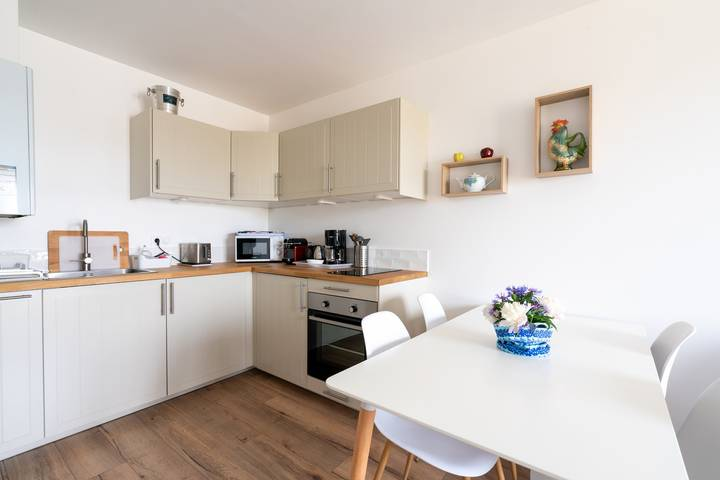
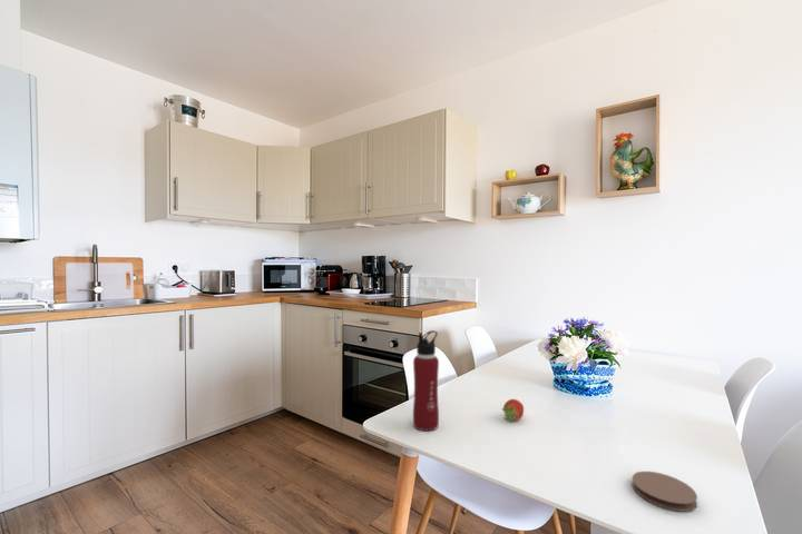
+ coaster [632,471,698,513]
+ water bottle [412,329,440,432]
+ fruit [500,398,525,424]
